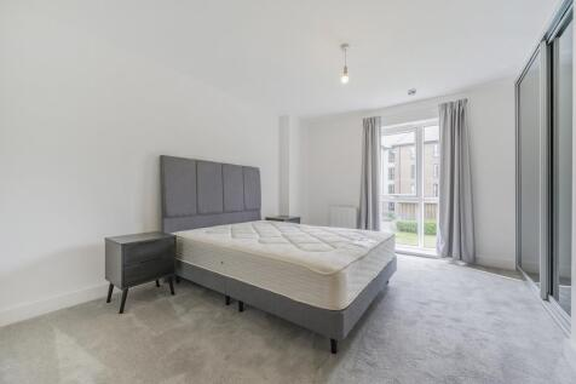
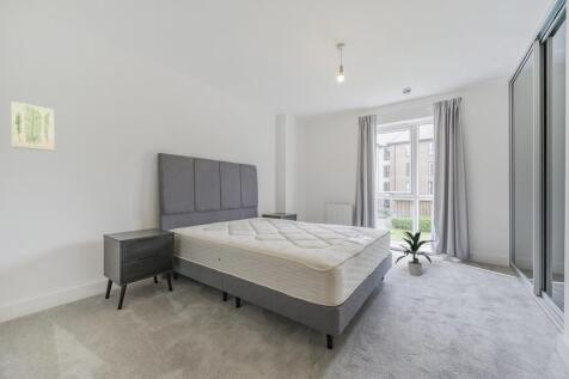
+ wall art [11,100,55,152]
+ indoor plant [394,230,435,277]
